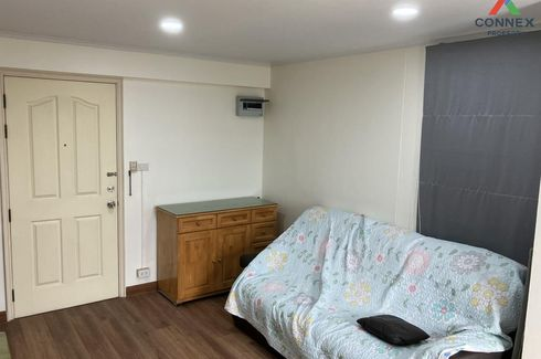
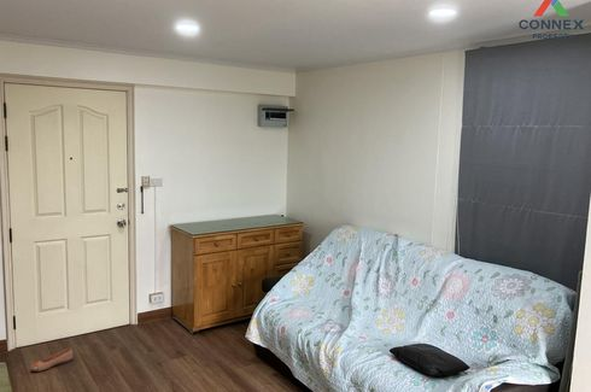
+ shoe [29,347,74,373]
